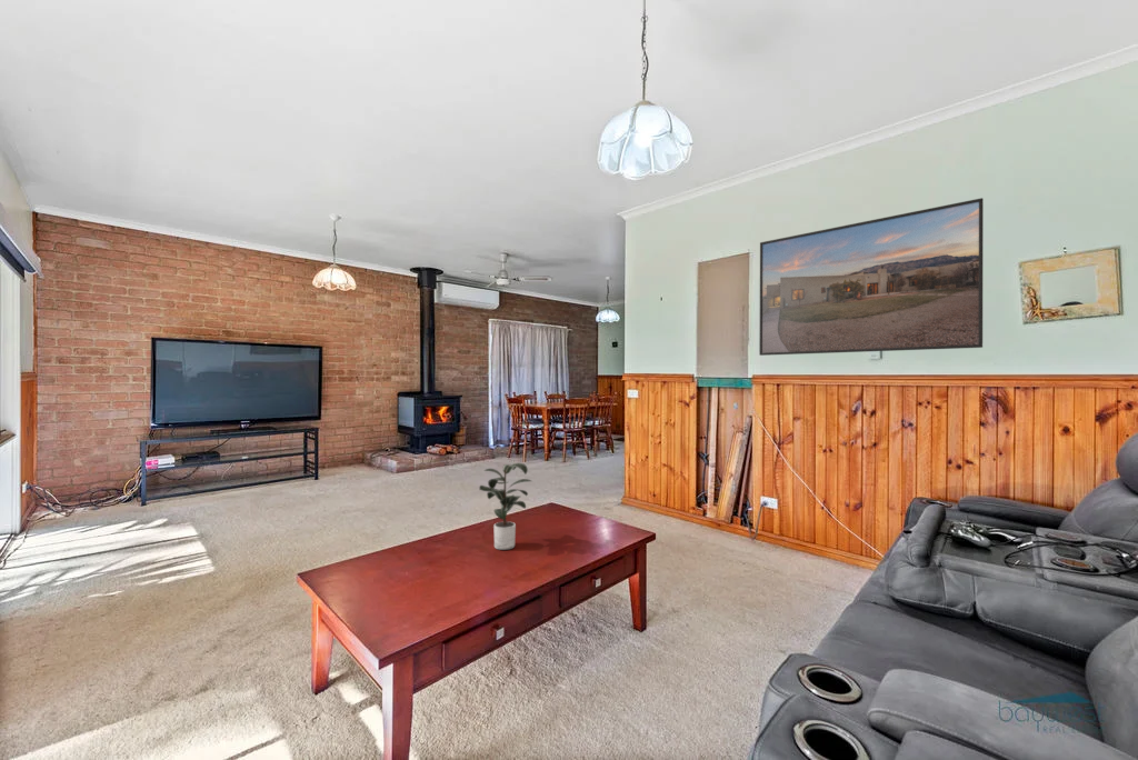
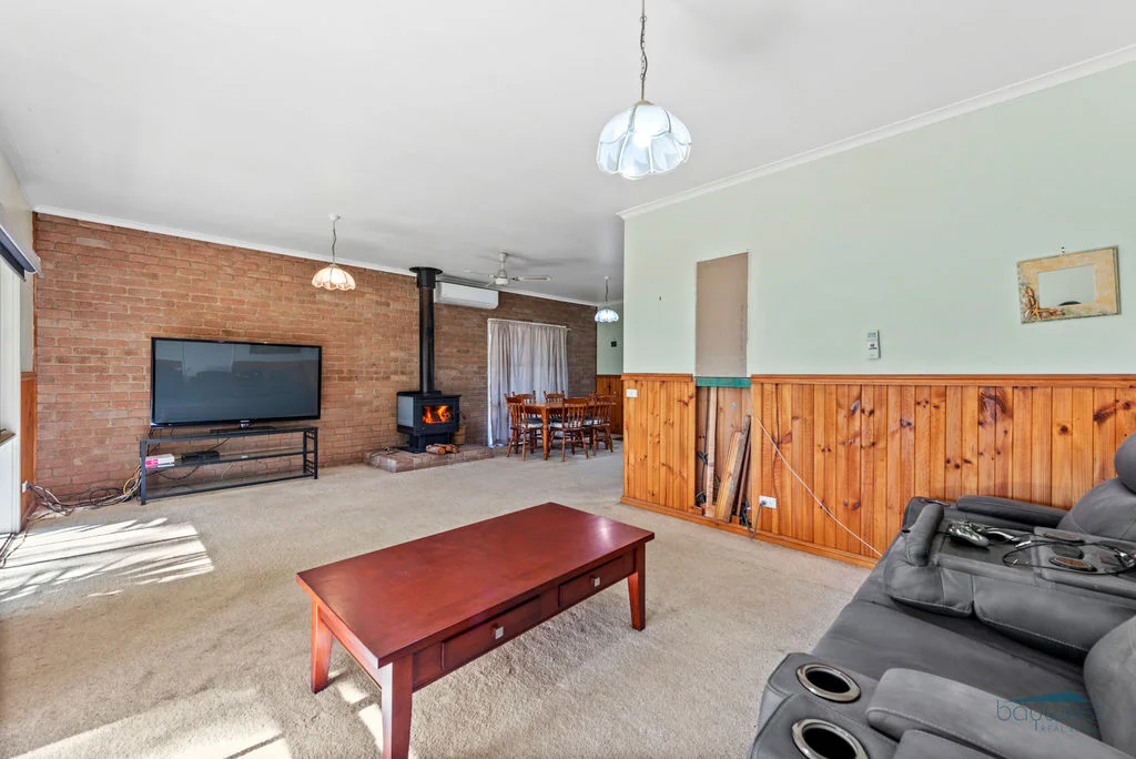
- potted plant [478,461,532,551]
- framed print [758,197,985,357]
